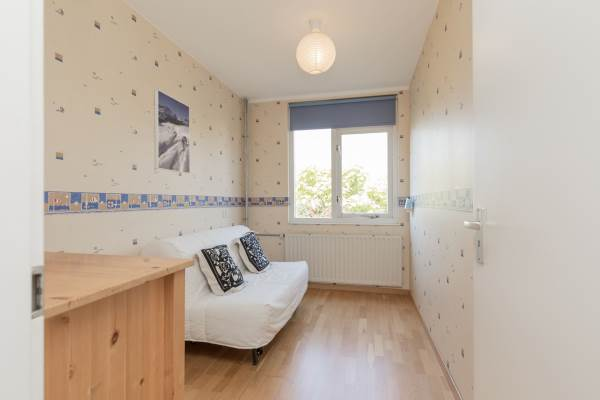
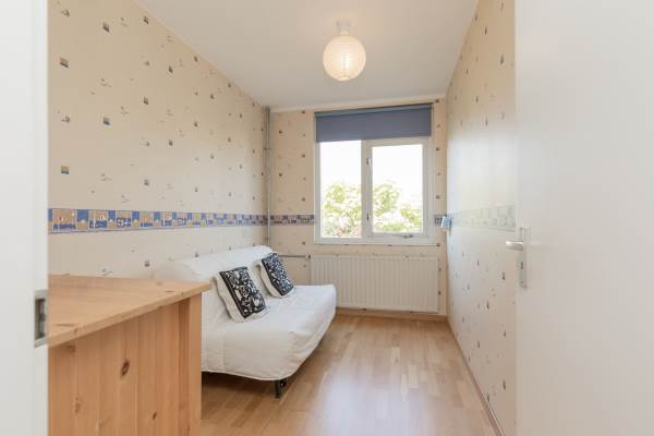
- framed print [153,89,191,174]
